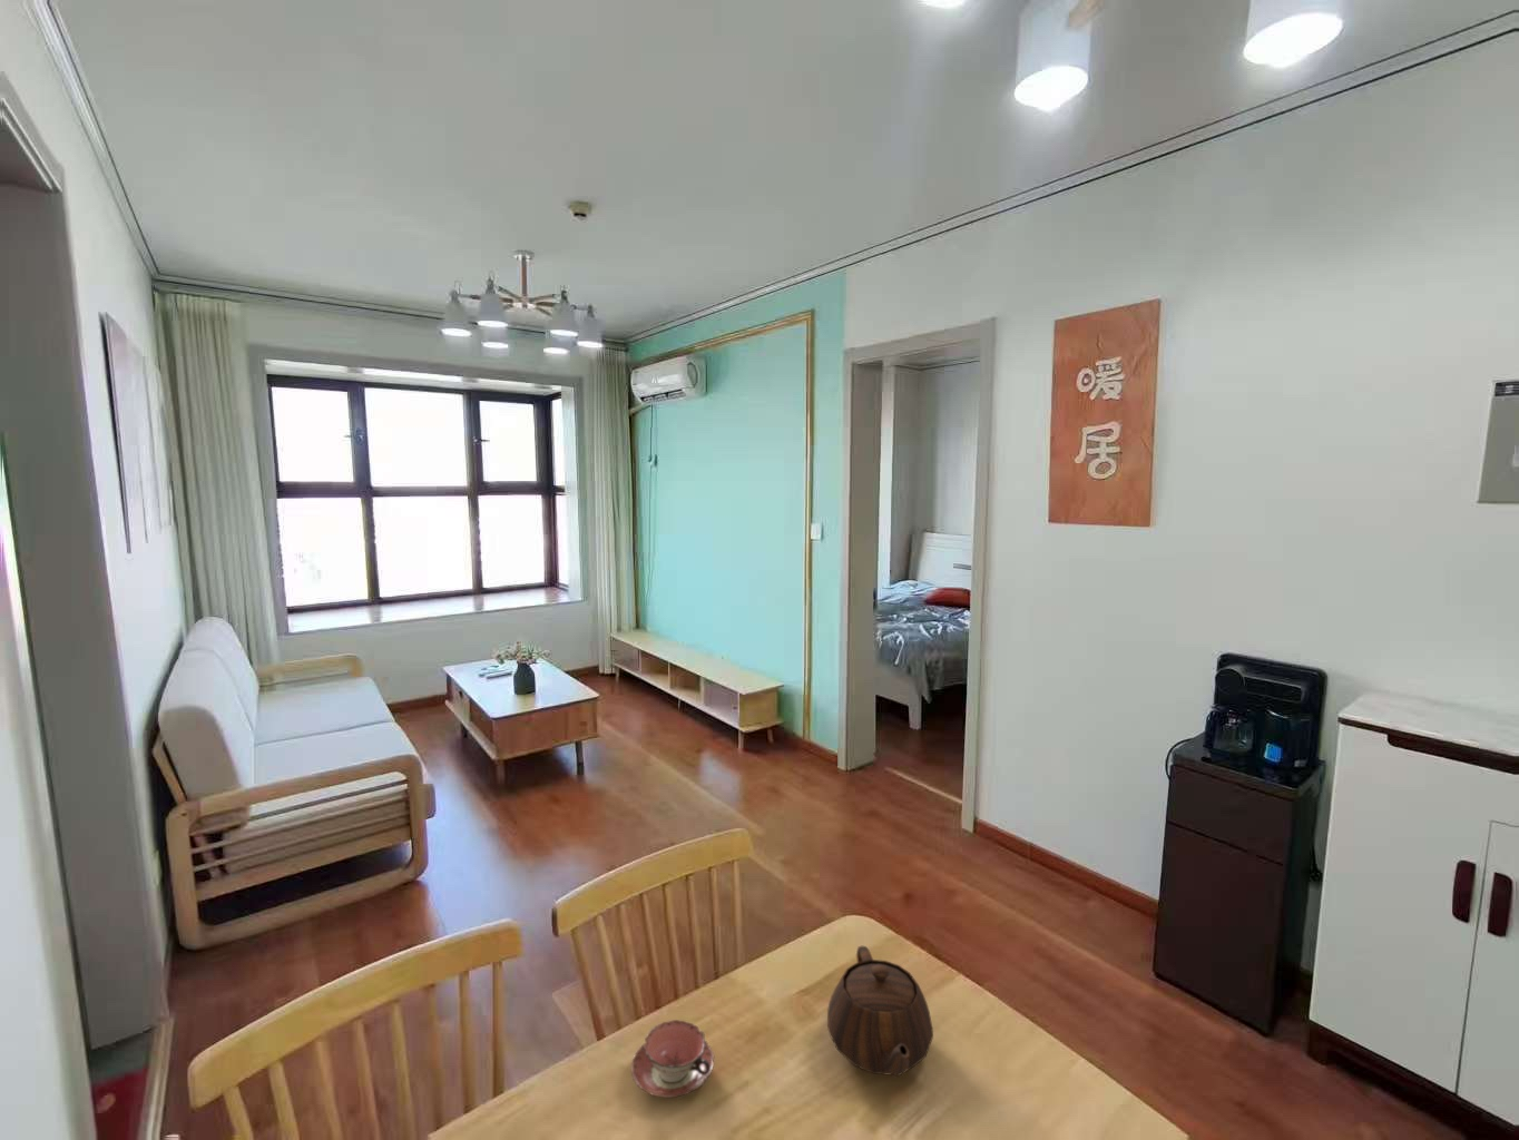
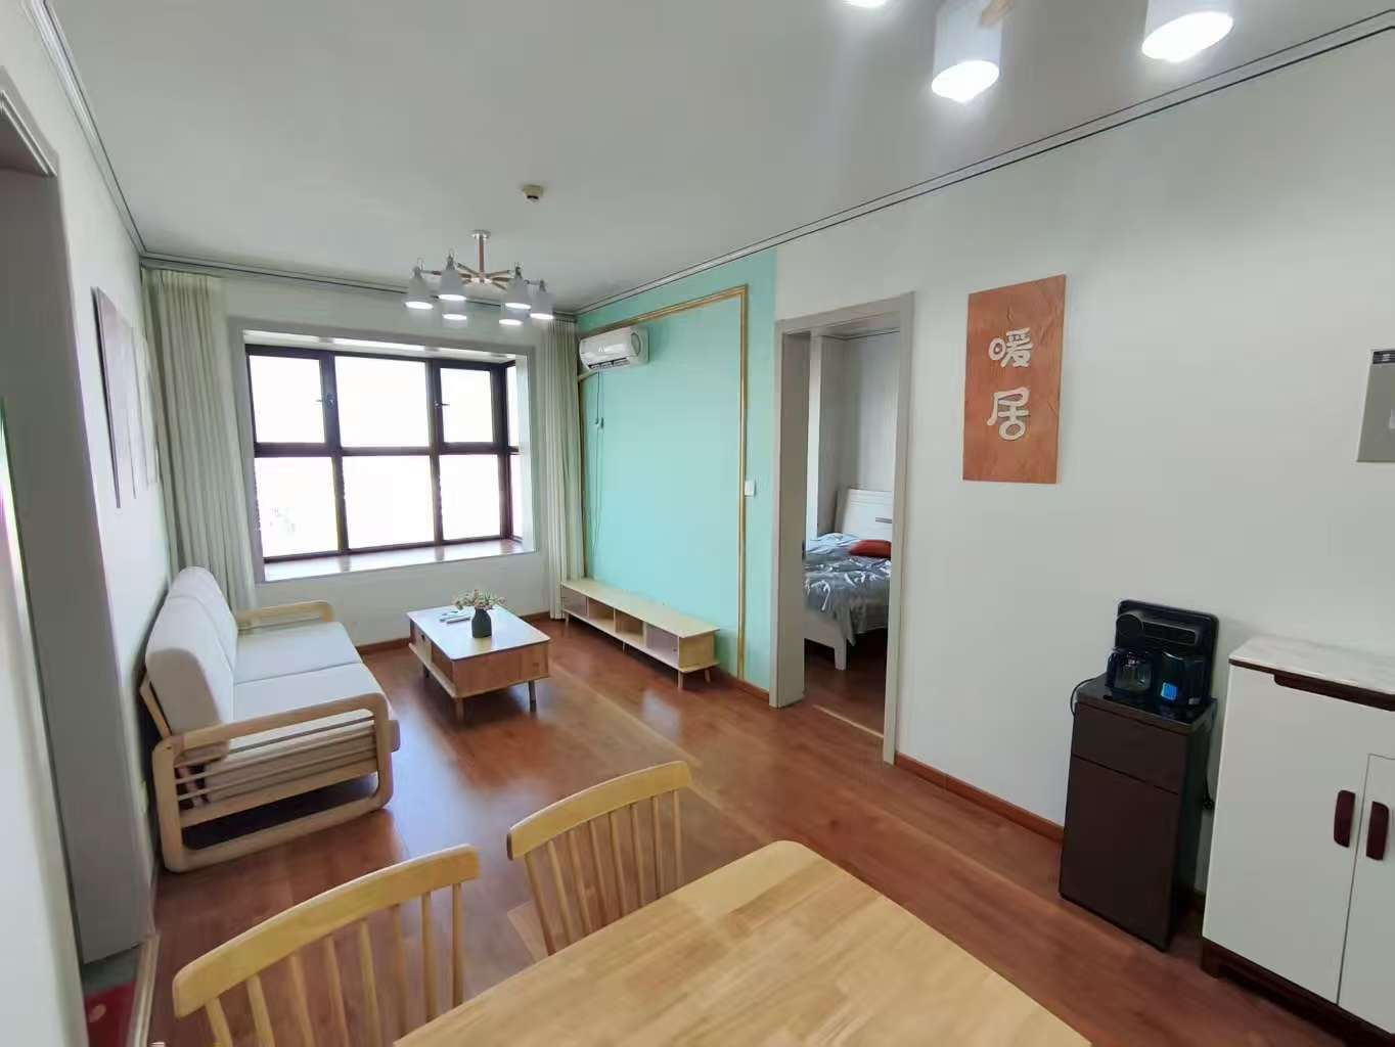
- teapot [827,945,934,1077]
- teacup [630,1019,715,1099]
